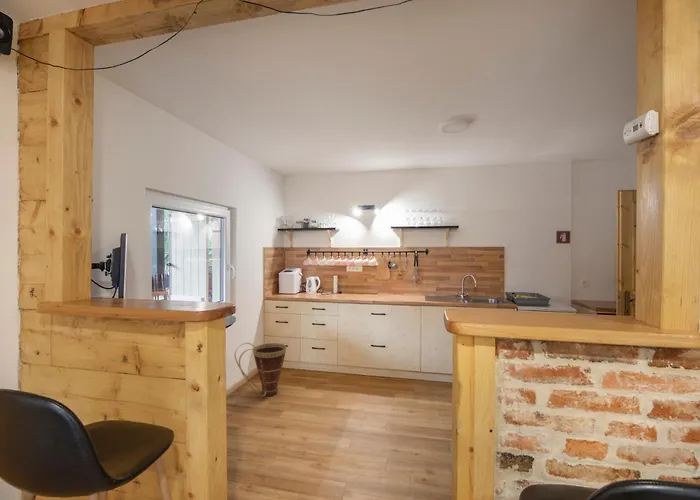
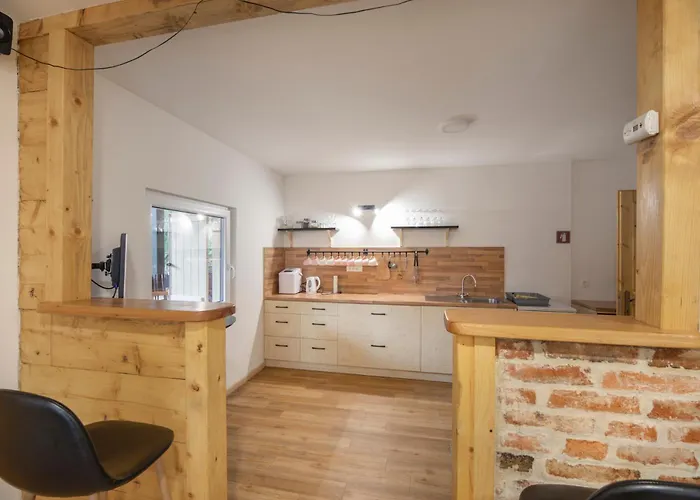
- basket [234,342,287,397]
